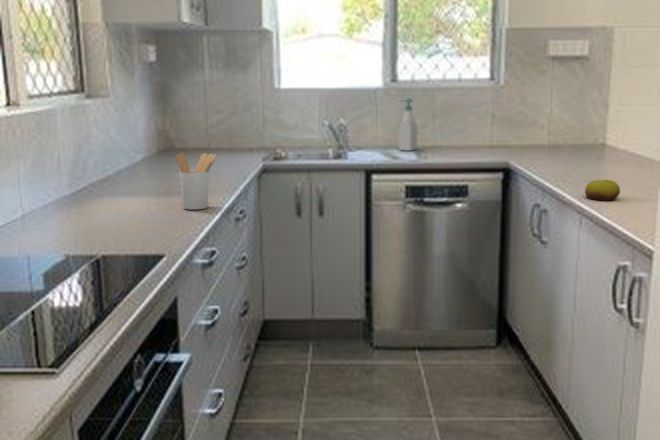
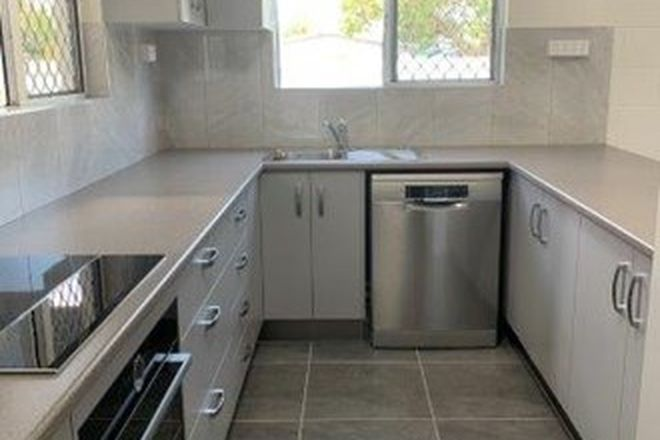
- soap bottle [398,97,418,152]
- fruit [584,179,621,201]
- utensil holder [176,152,217,211]
